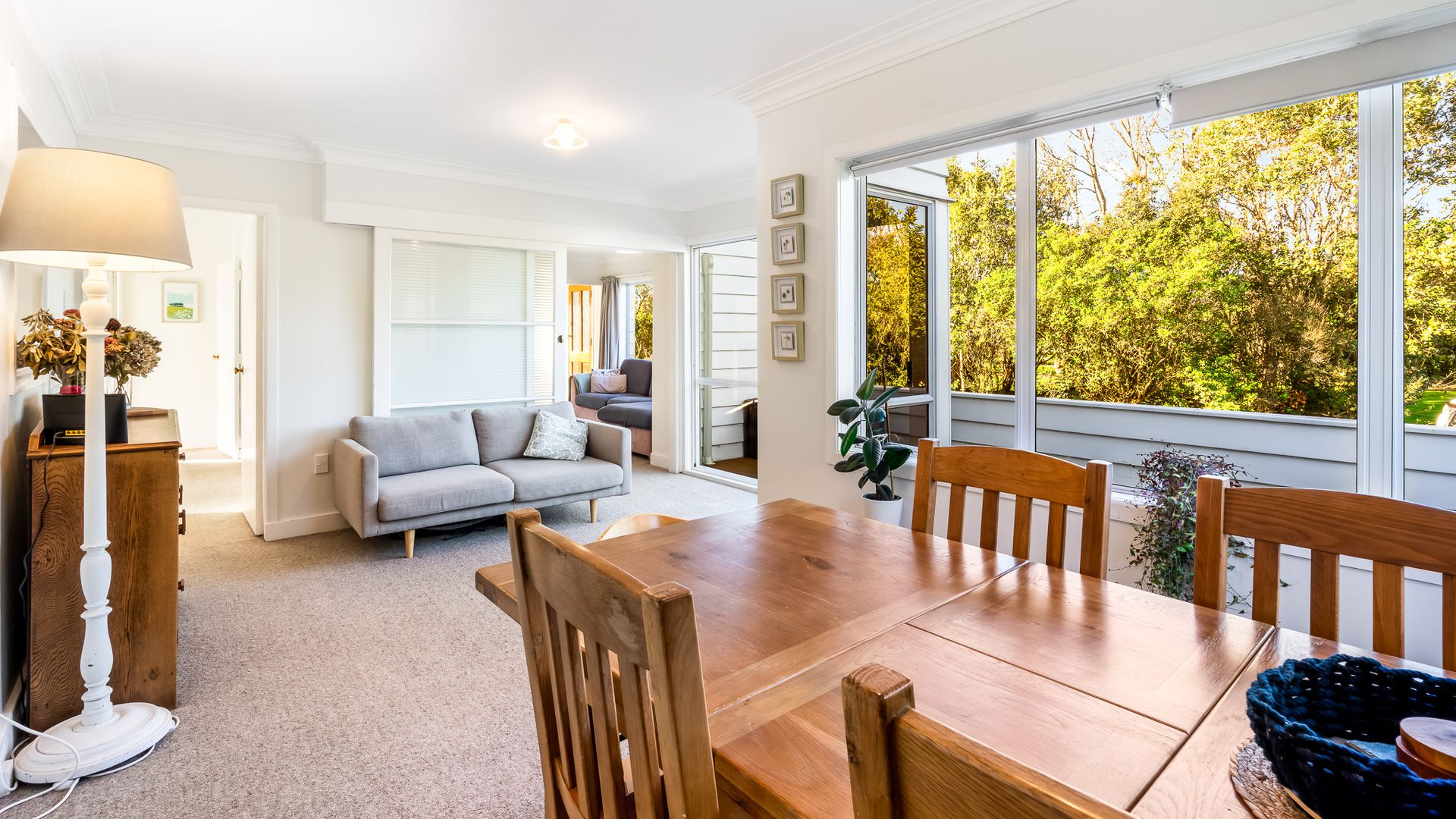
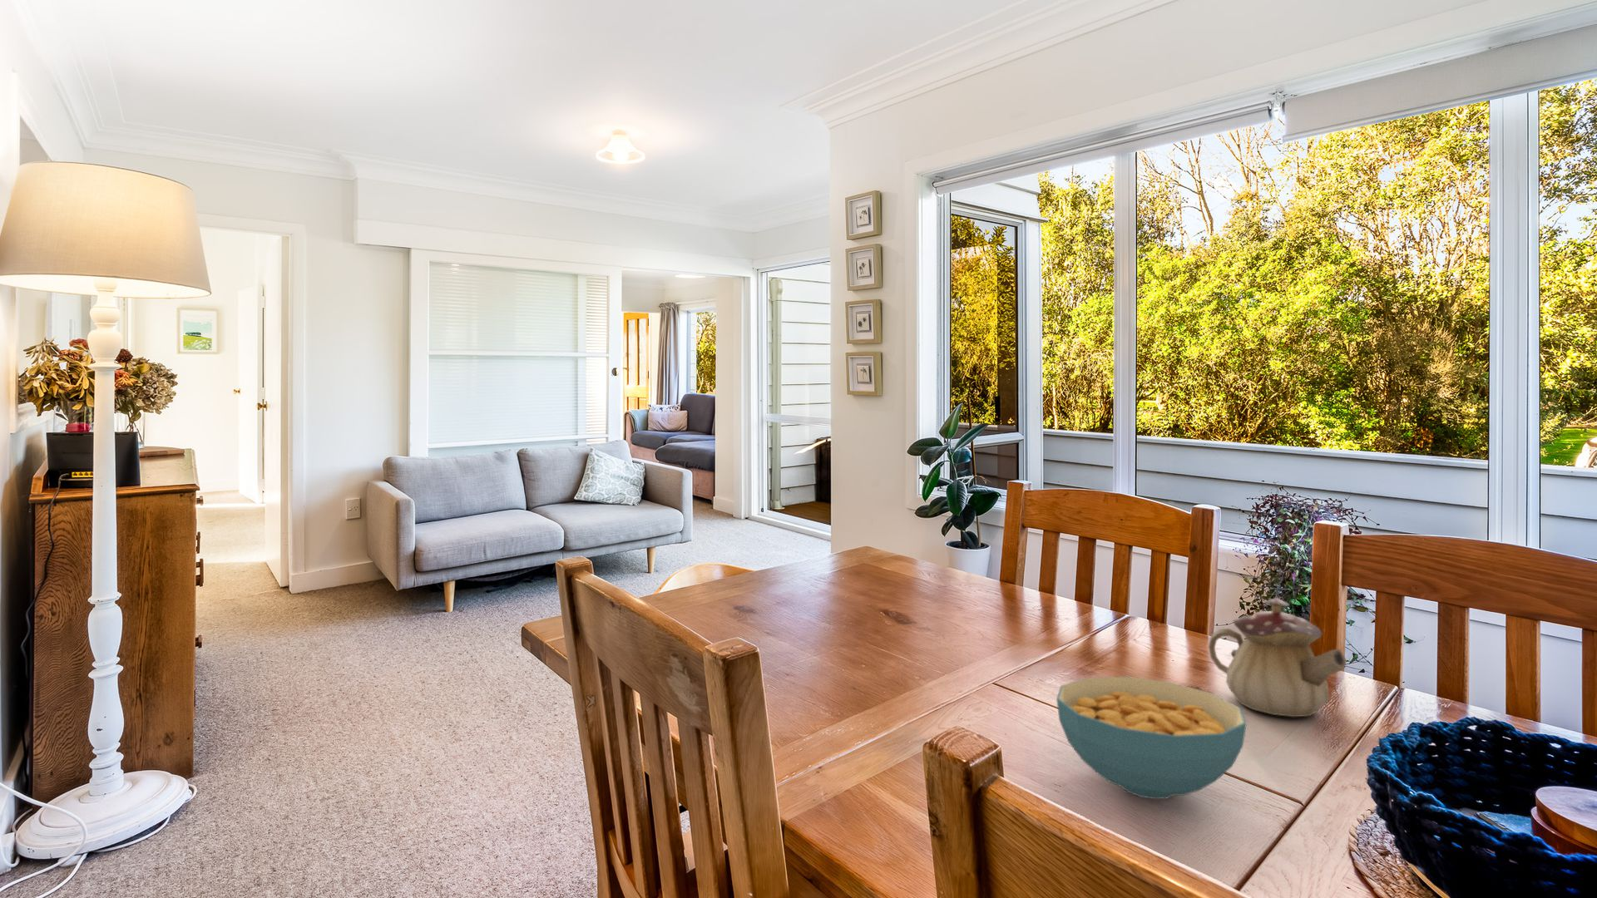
+ teapot [1208,596,1348,717]
+ cereal bowl [1055,677,1248,800]
